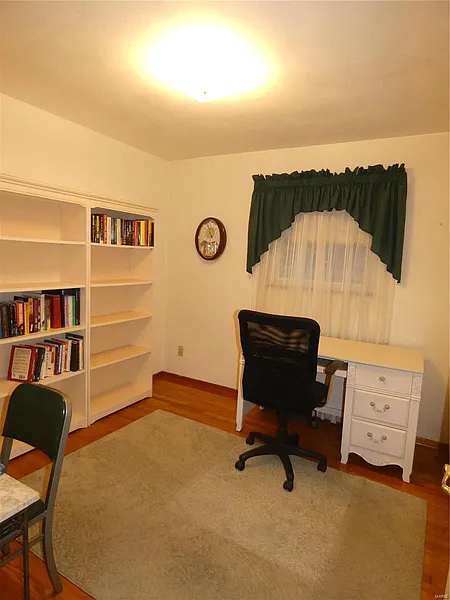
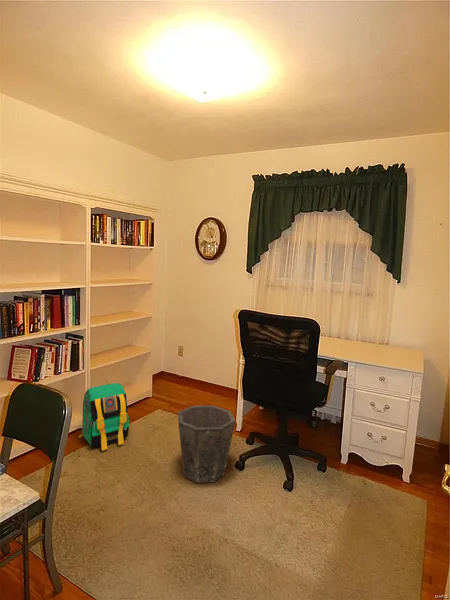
+ waste bin [177,404,236,484]
+ backpack [78,380,130,452]
